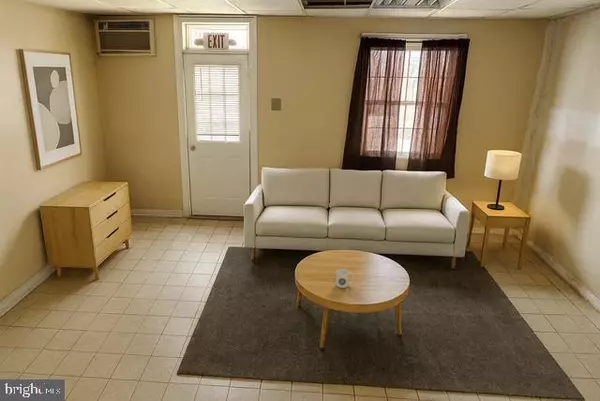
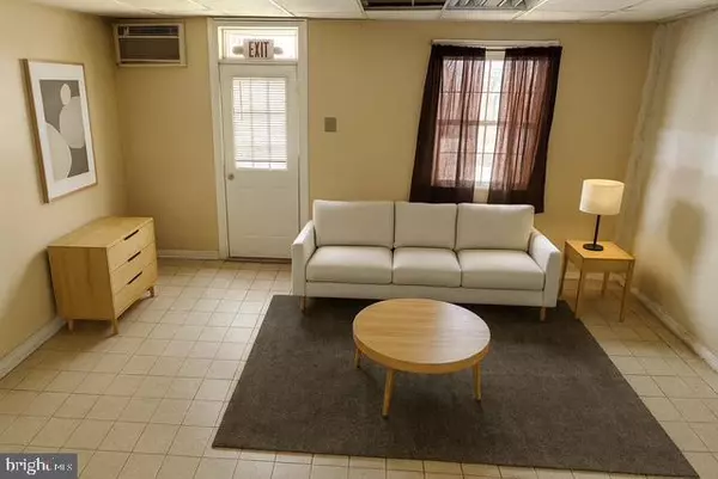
- mug [335,268,355,289]
